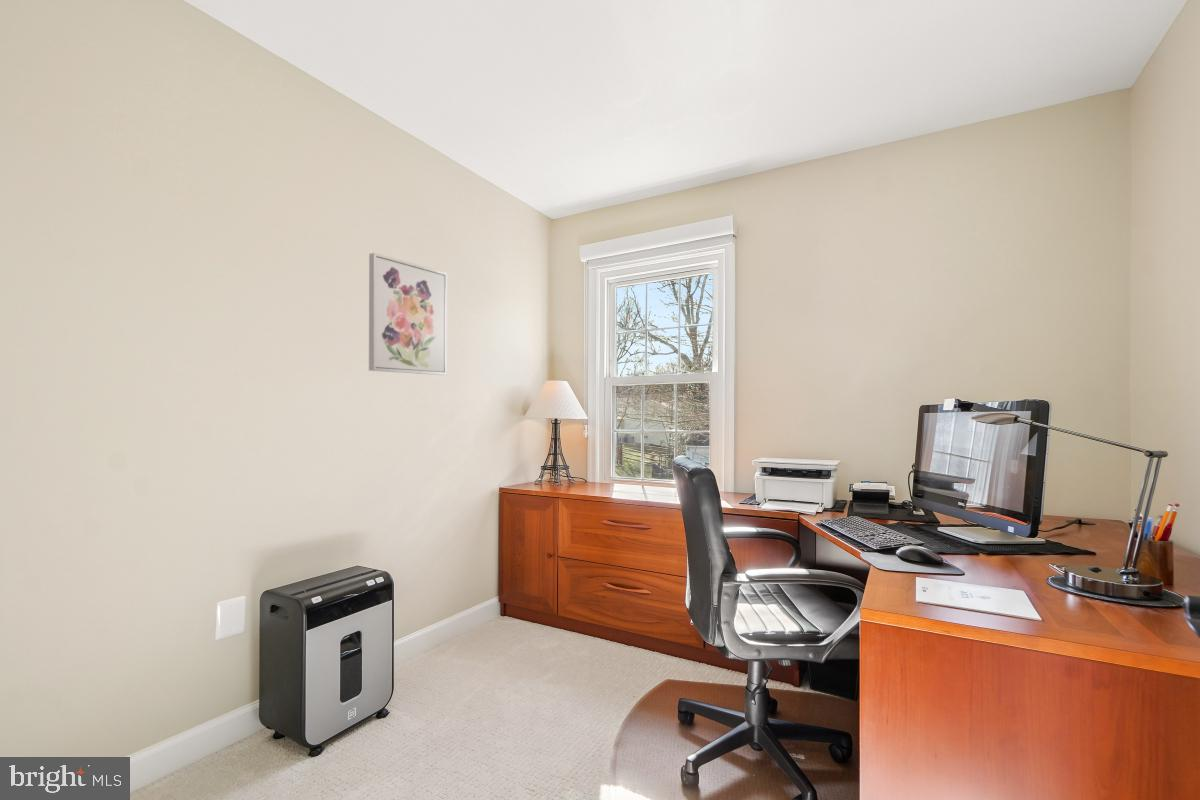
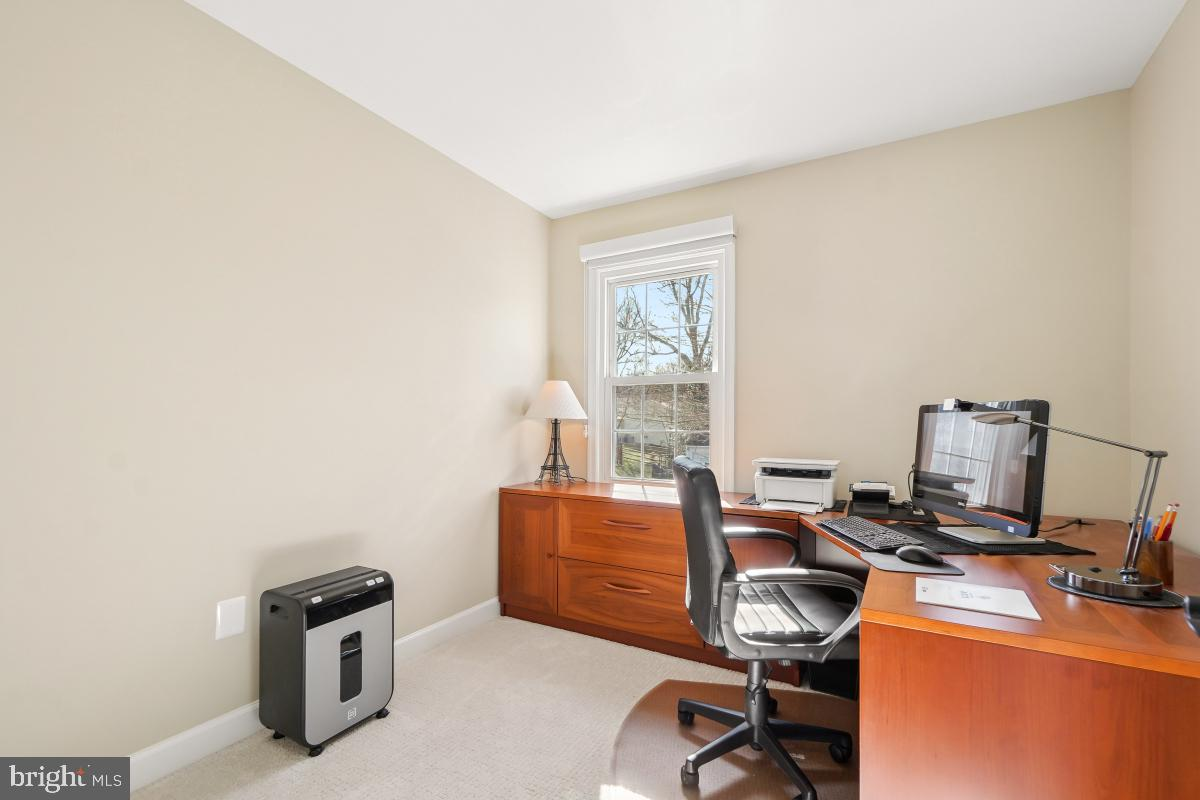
- wall art [368,252,448,376]
